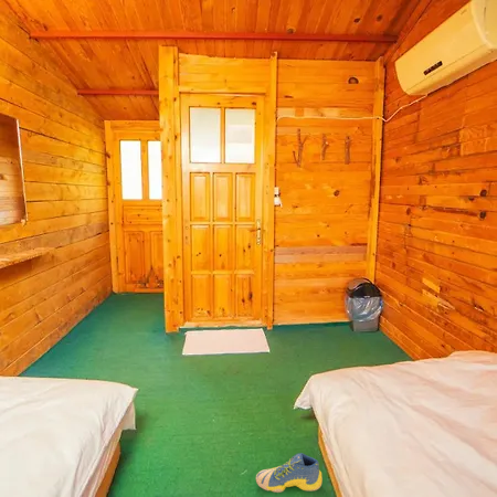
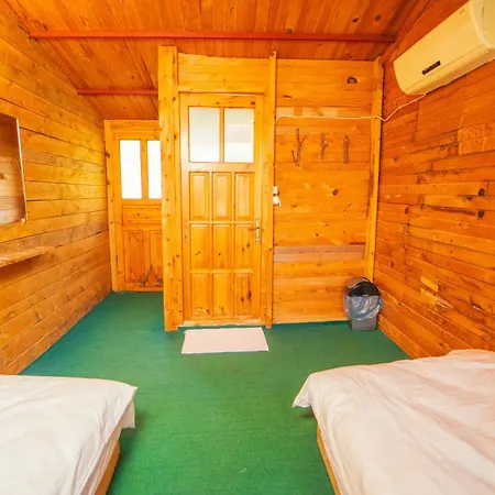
- sneaker [255,452,324,494]
